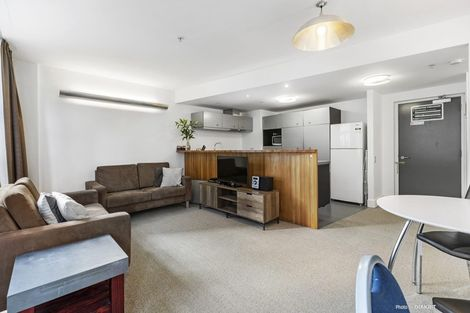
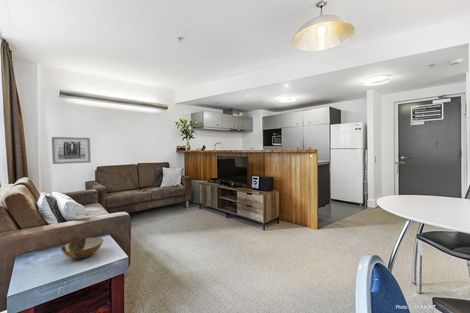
+ bowl [60,237,104,260]
+ wall art [51,136,92,165]
